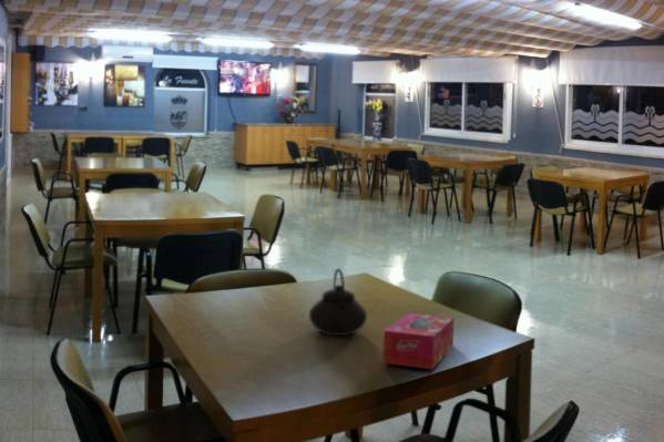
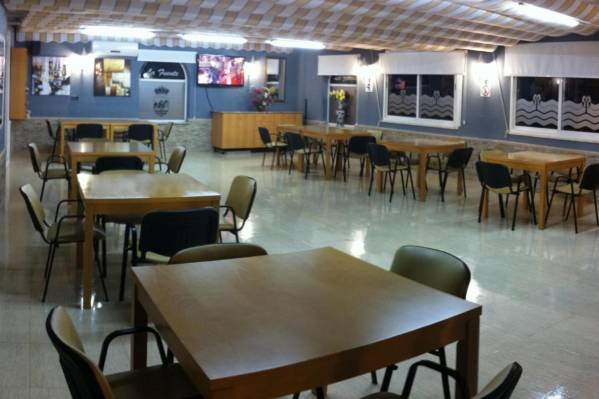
- teapot [308,267,368,337]
- tissue box [382,312,456,370]
